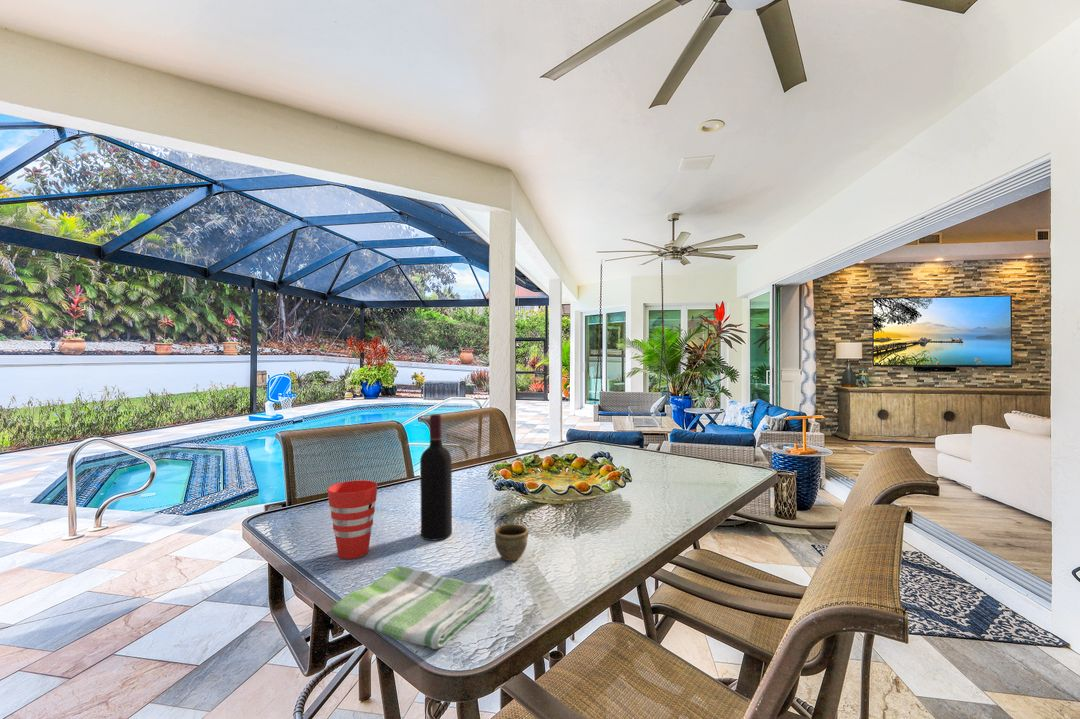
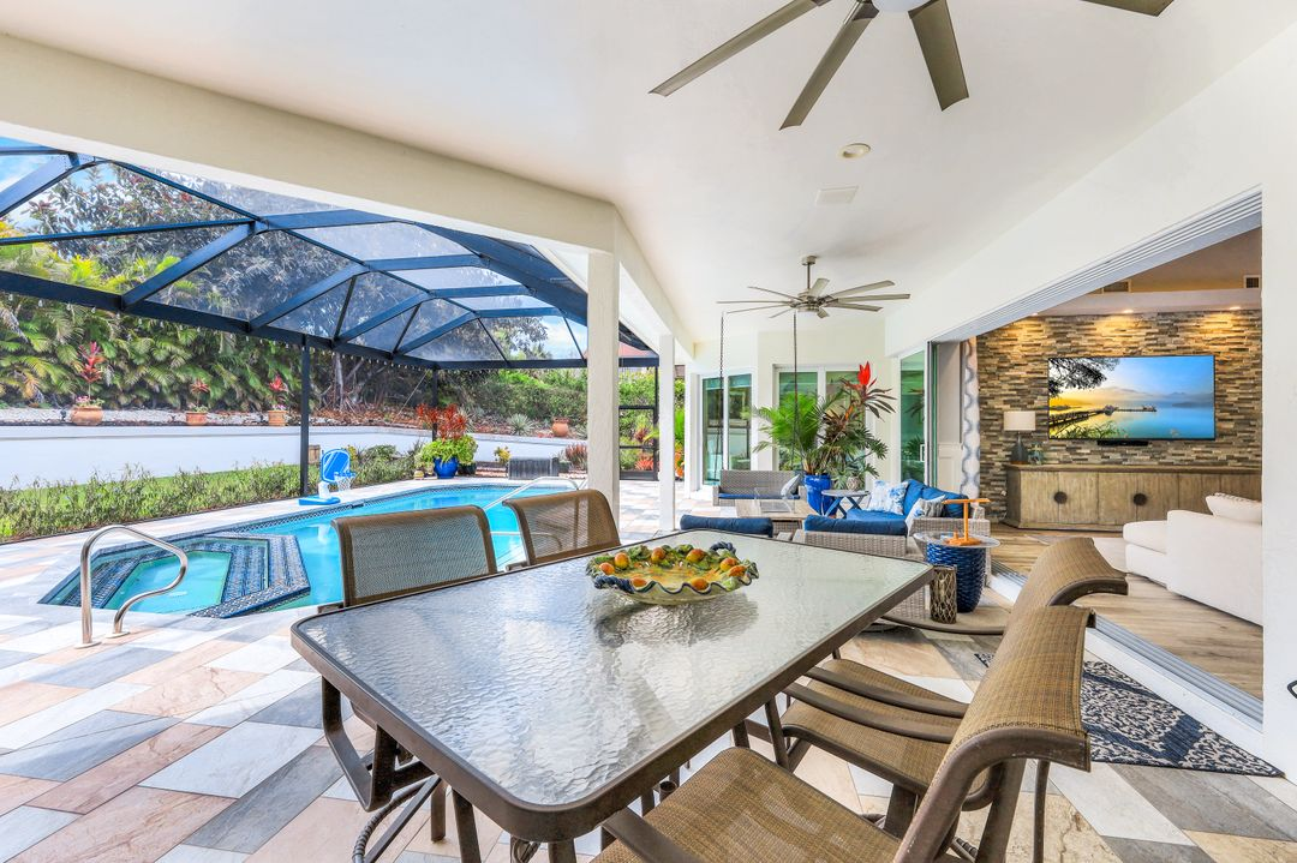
- cup [327,479,378,560]
- wine bottle [419,413,453,541]
- cup [494,523,530,562]
- dish towel [331,565,496,650]
